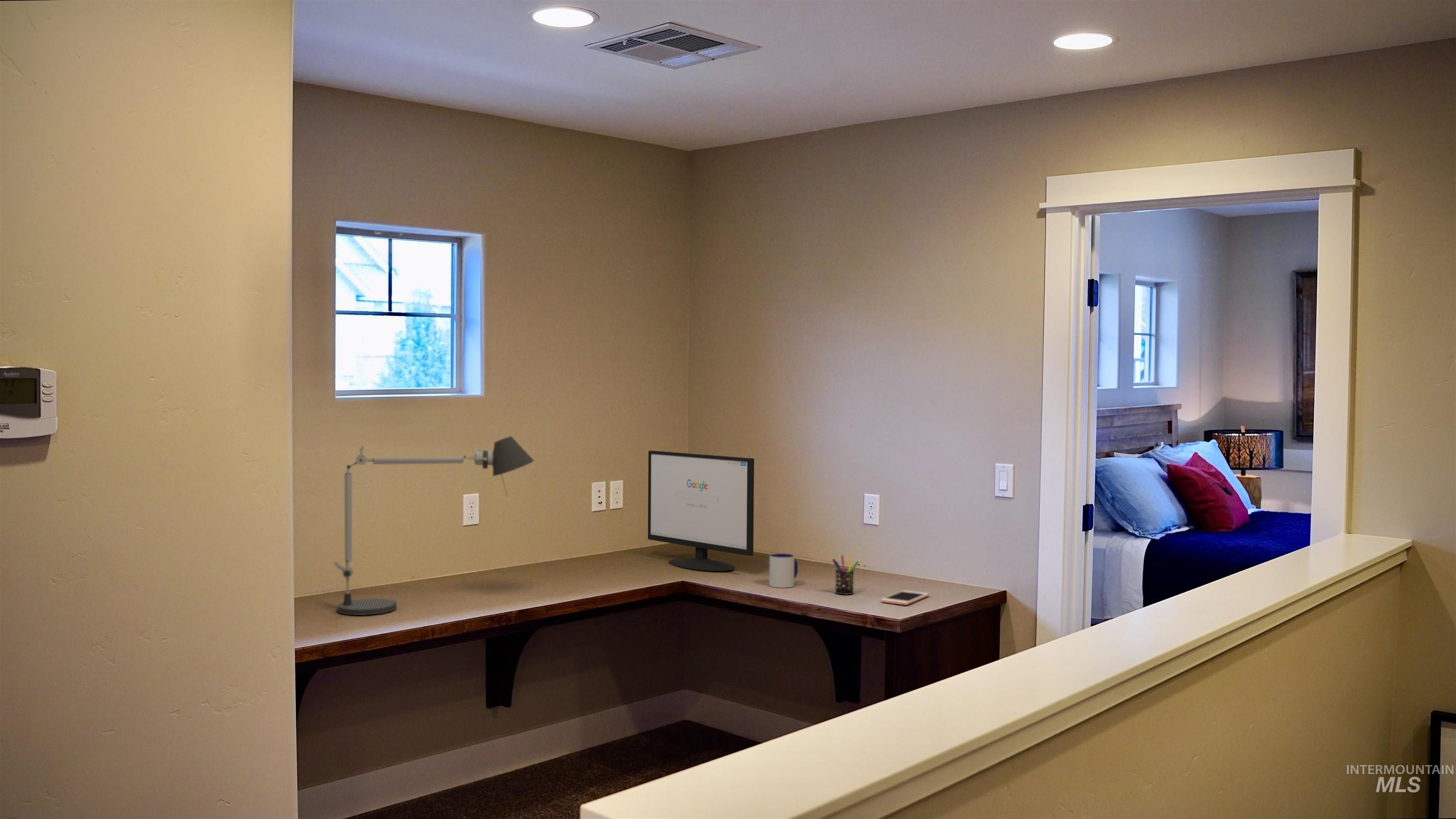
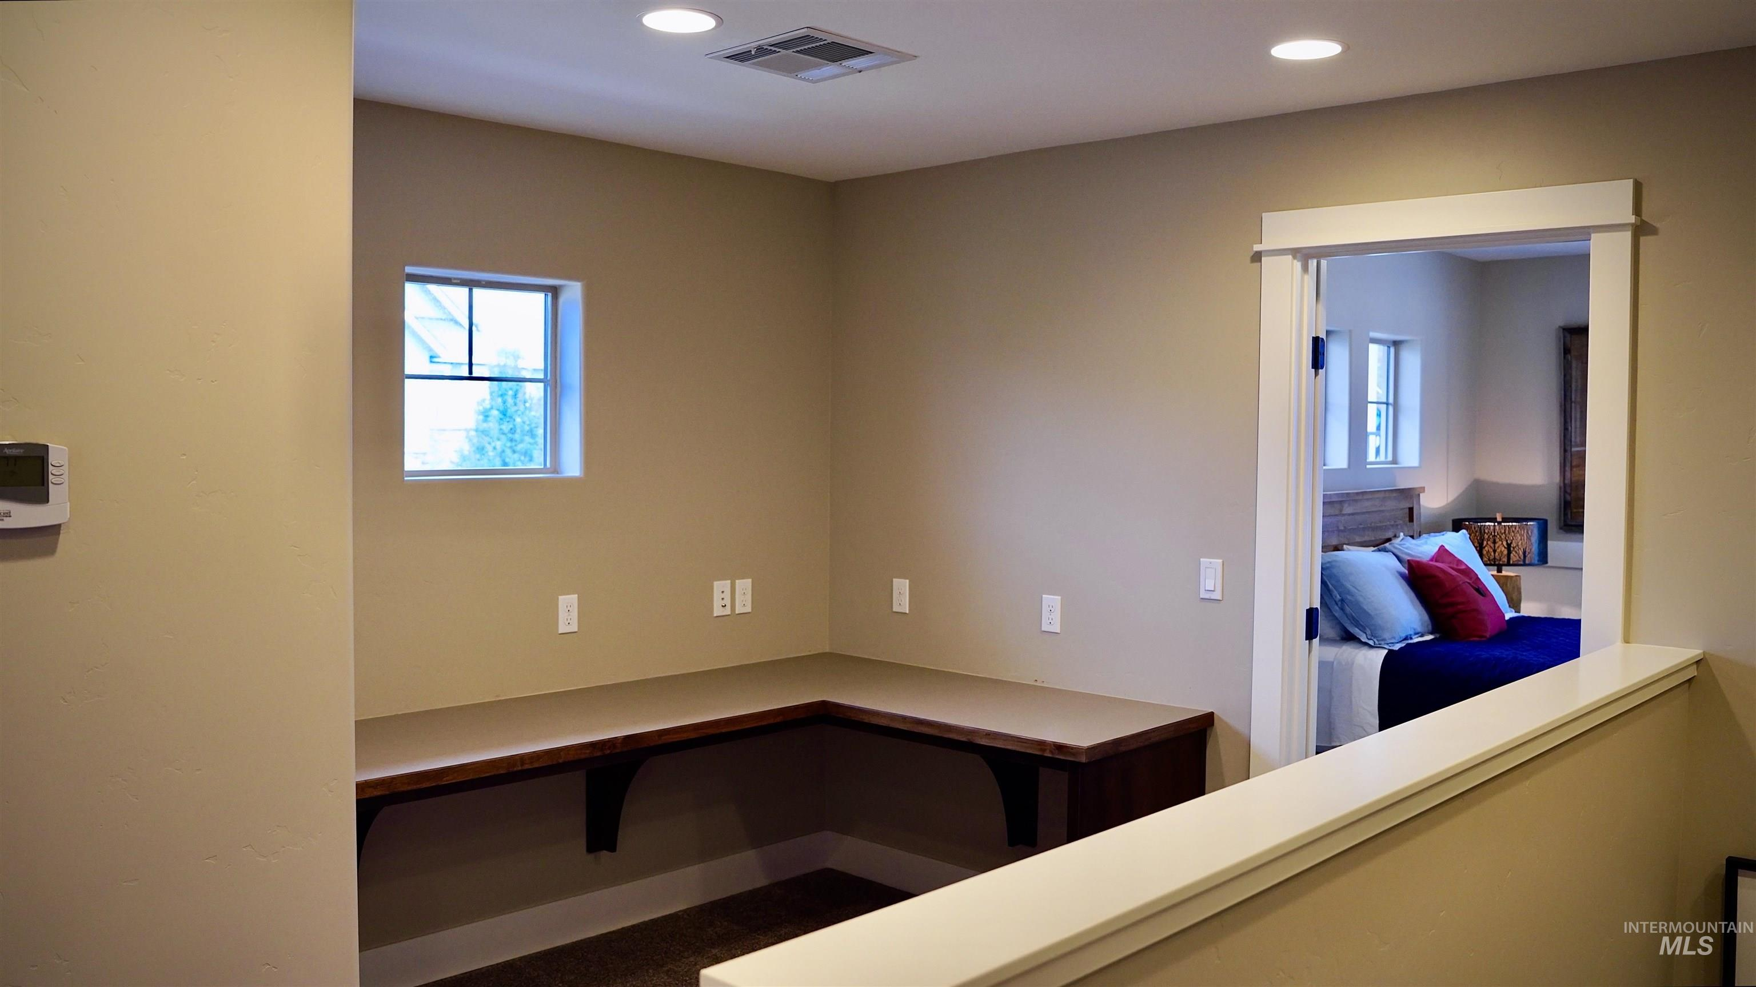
- pen holder [832,555,859,595]
- desk lamp [333,436,535,616]
- mug [769,553,798,589]
- cell phone [881,590,930,606]
- computer monitor [647,450,755,572]
